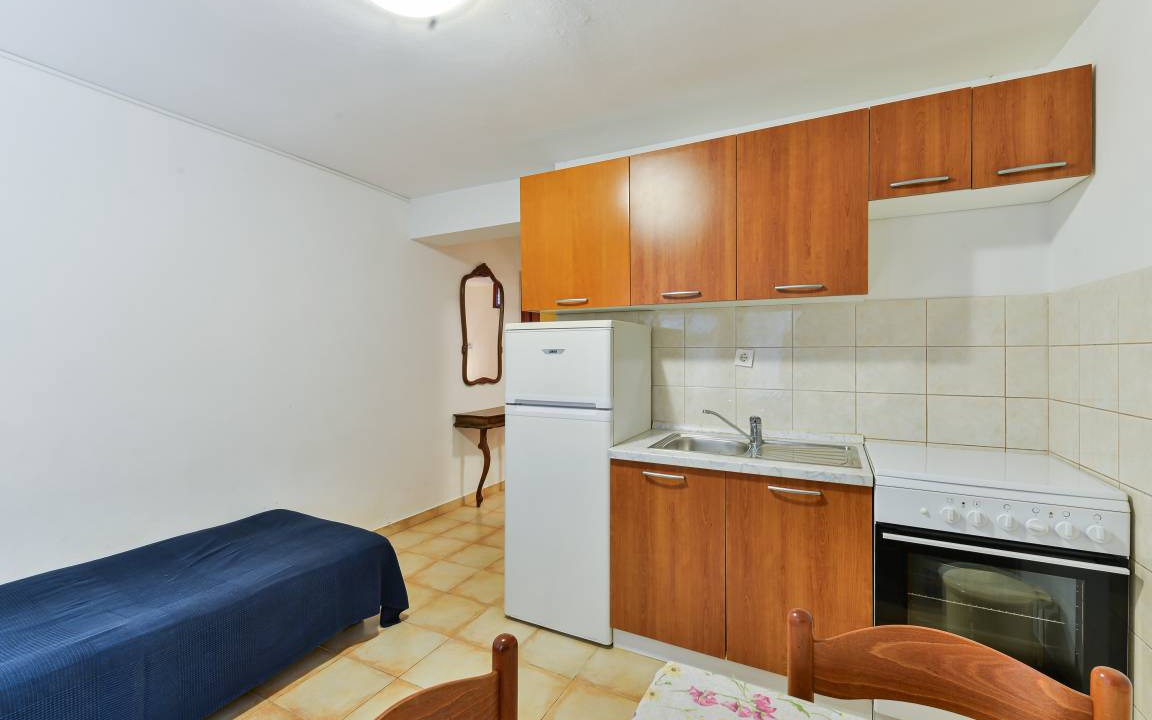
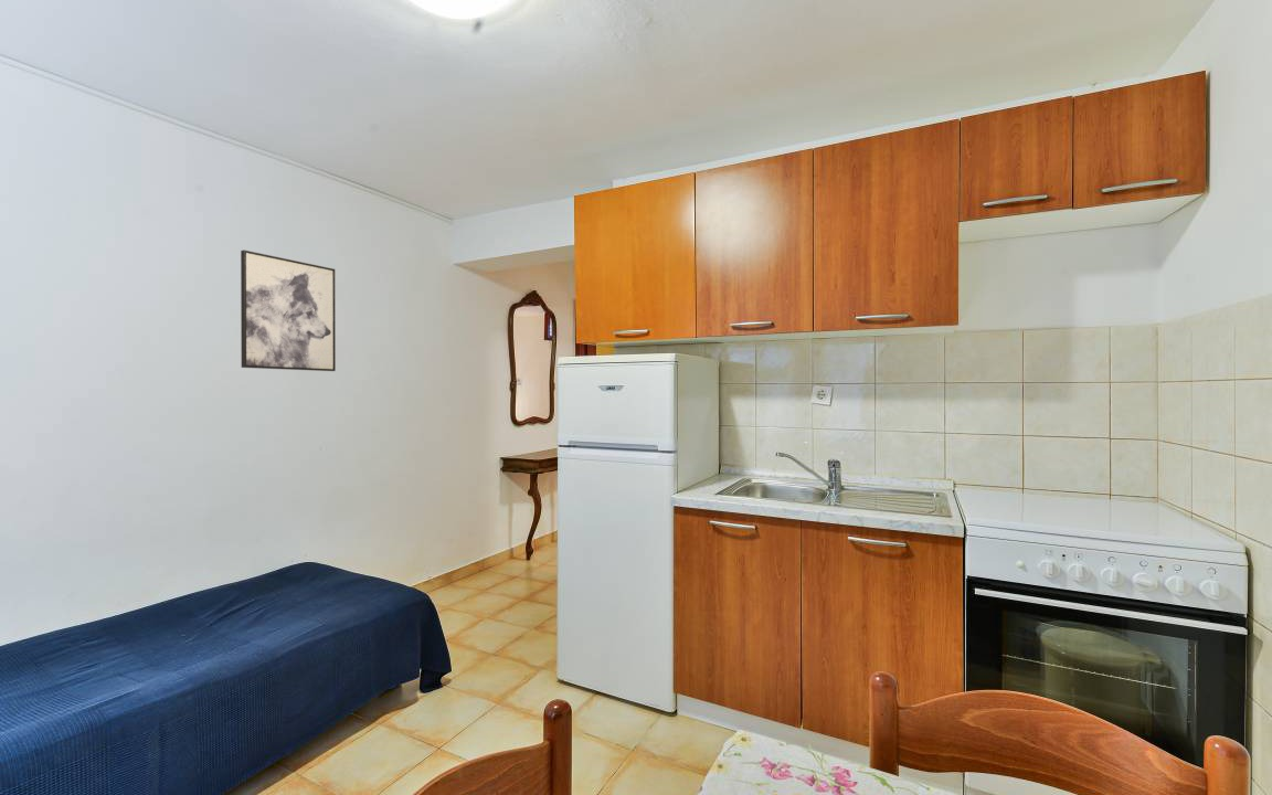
+ wall art [240,250,337,372]
